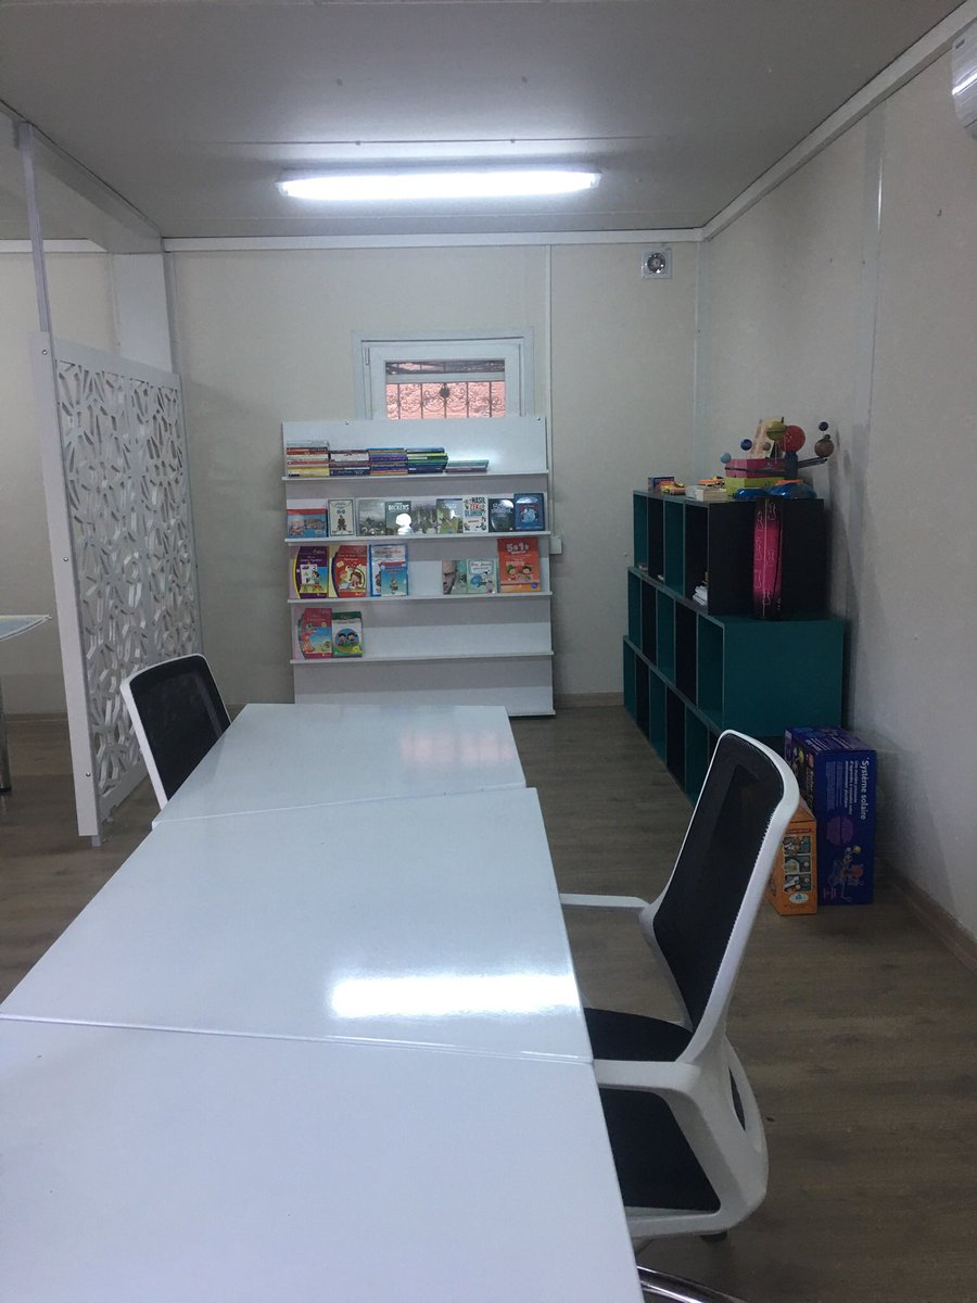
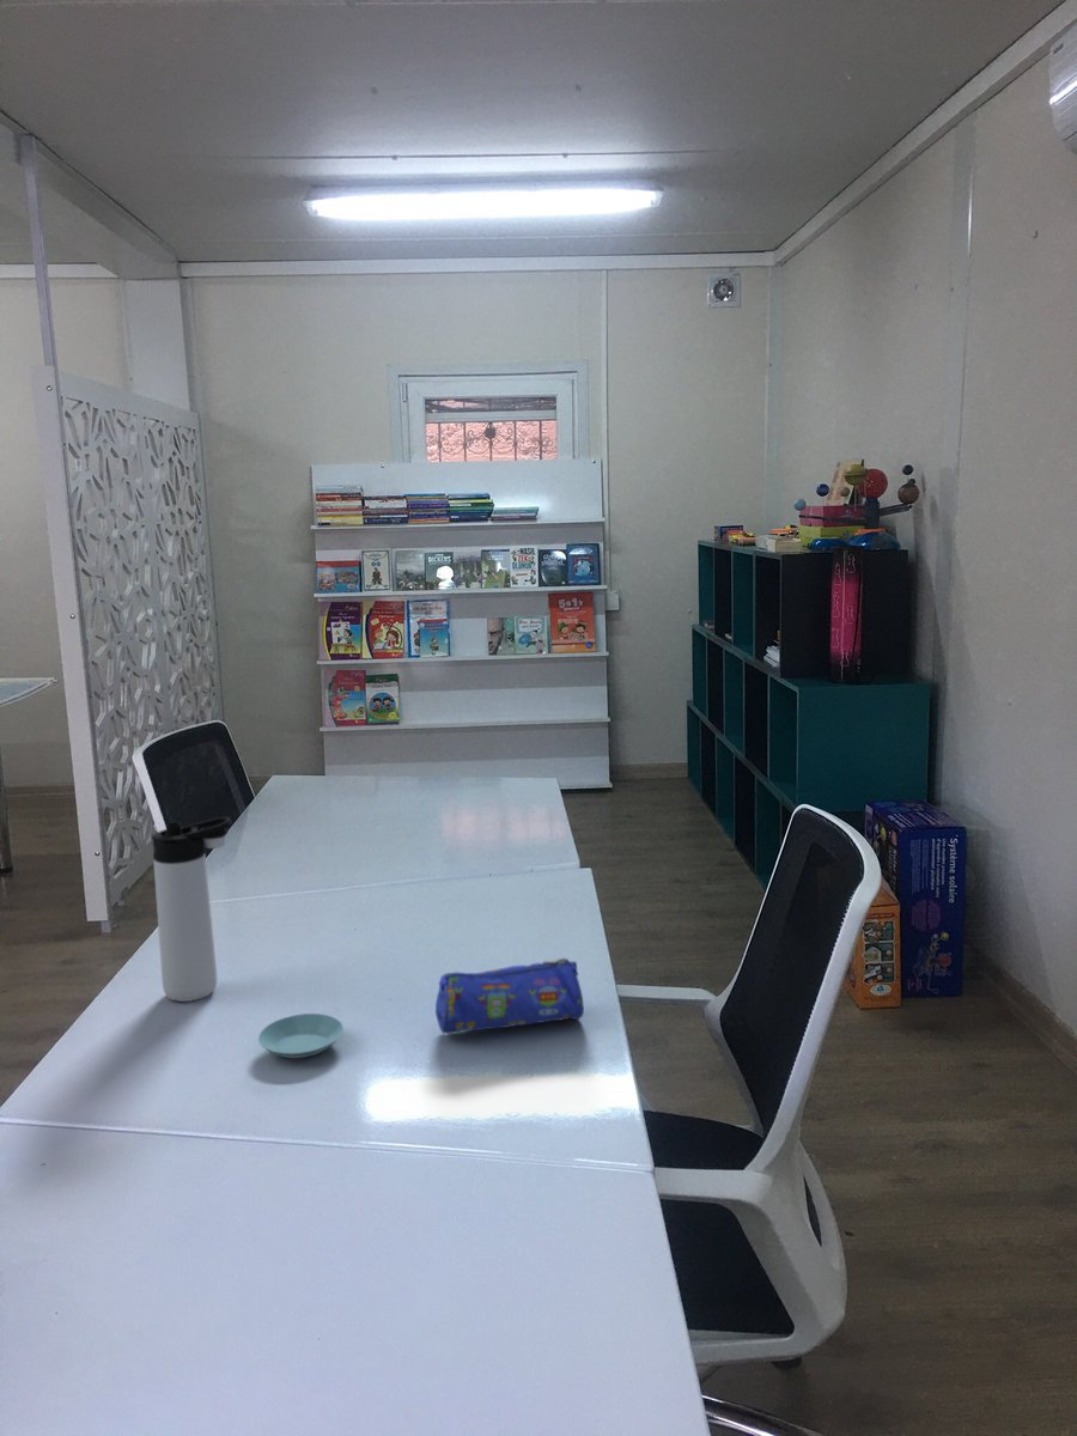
+ saucer [257,1012,345,1059]
+ thermos bottle [151,816,232,1003]
+ pencil case [434,957,585,1035]
